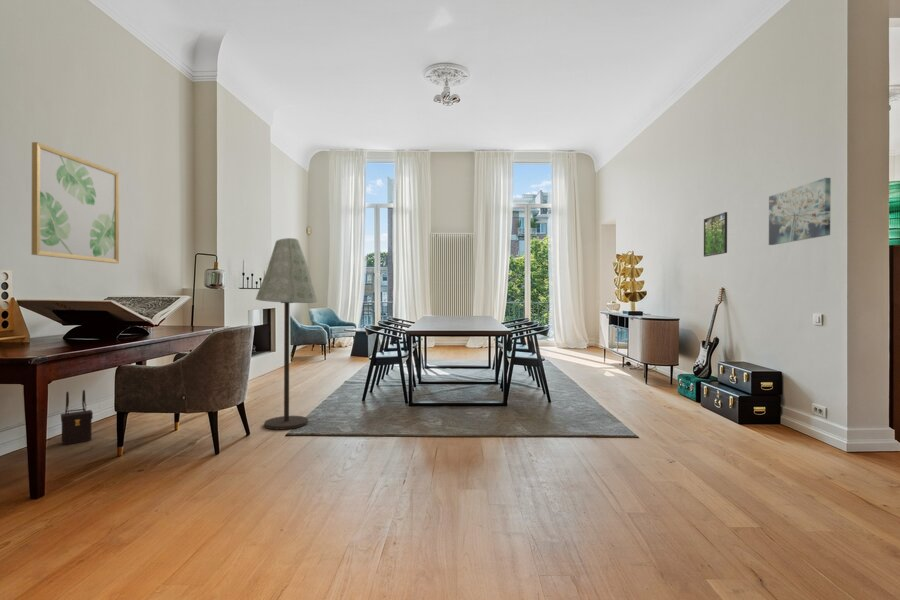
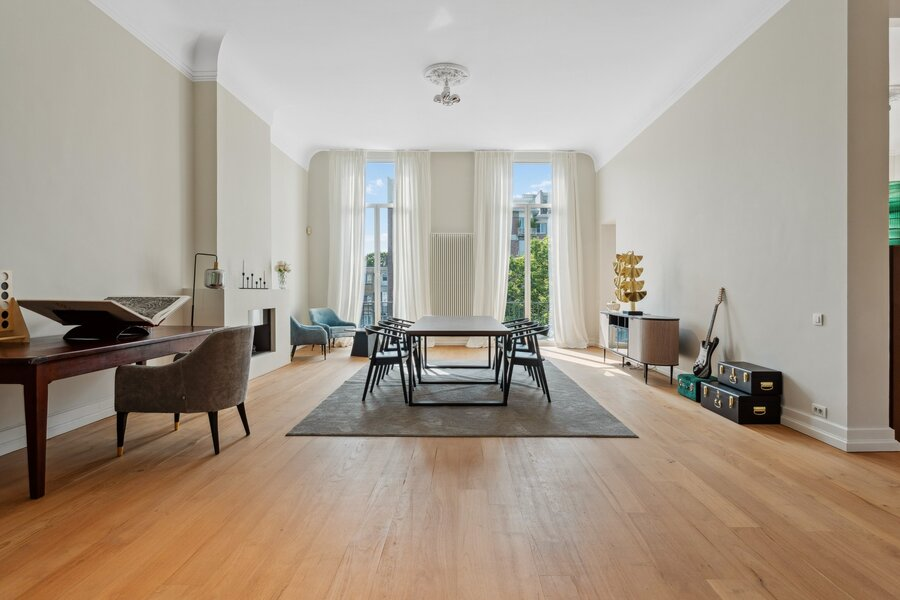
- wall art [31,141,120,264]
- satchel [60,389,94,446]
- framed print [703,211,728,258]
- floor lamp [255,237,318,431]
- wall art [768,177,832,246]
